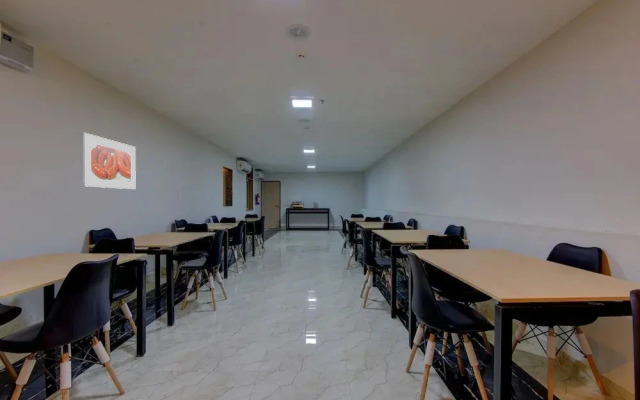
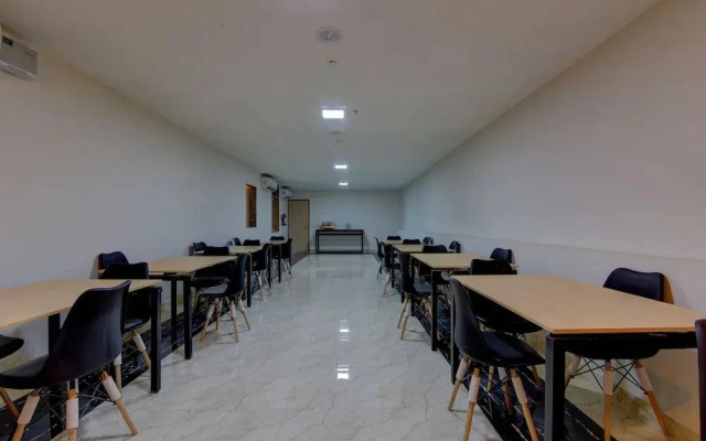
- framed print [82,132,137,190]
